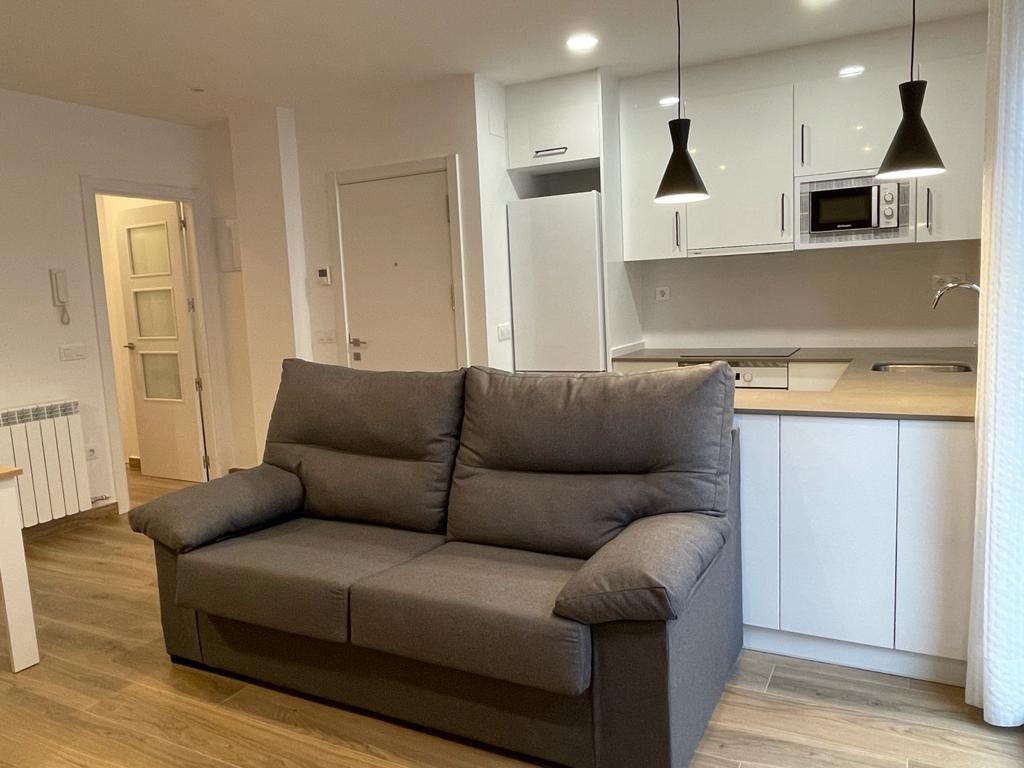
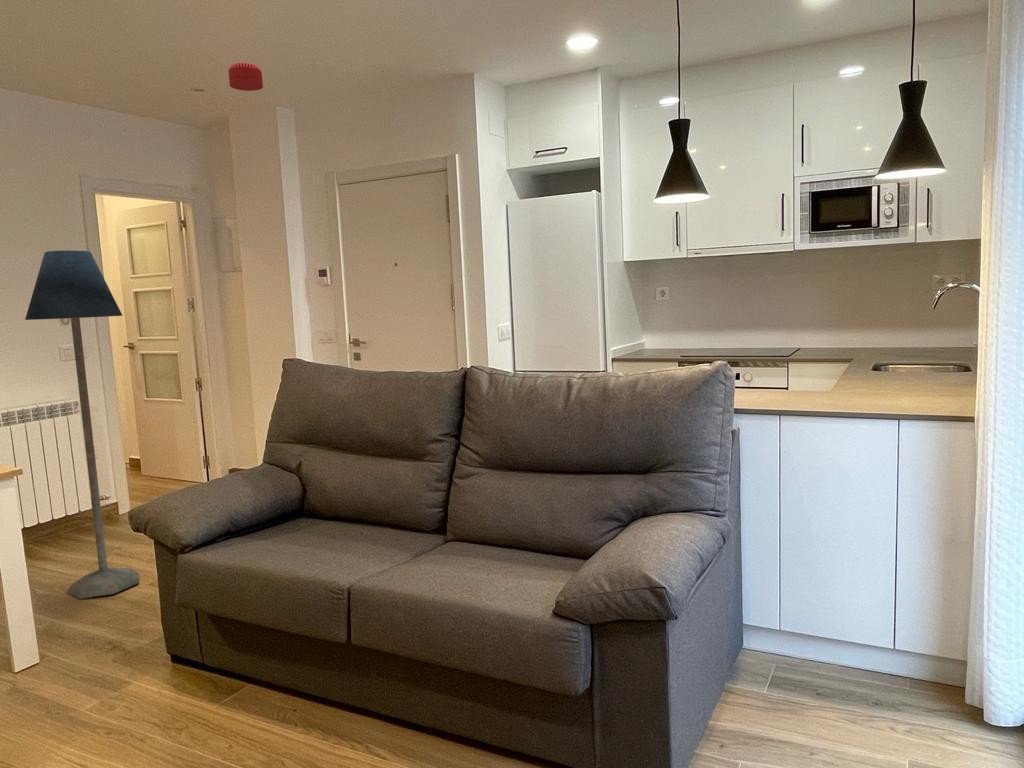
+ smoke detector [227,62,264,92]
+ floor lamp [24,249,140,600]
